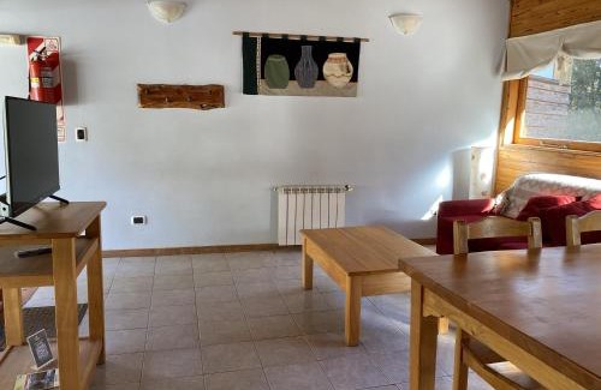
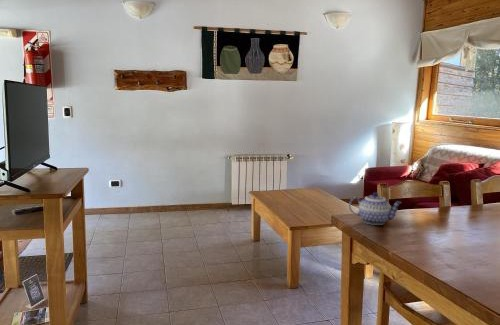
+ teapot [348,191,402,226]
